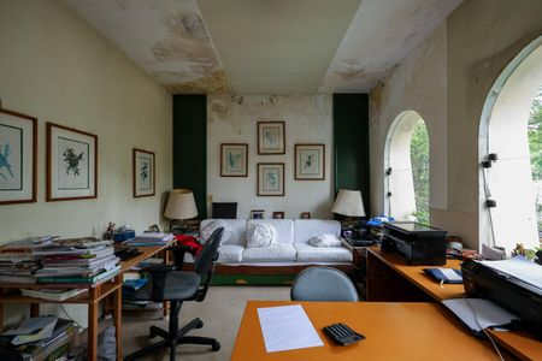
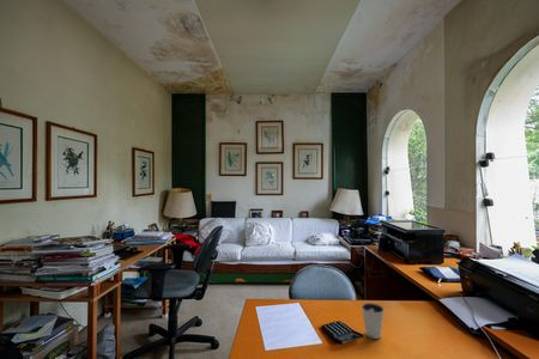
+ dixie cup [361,302,386,340]
